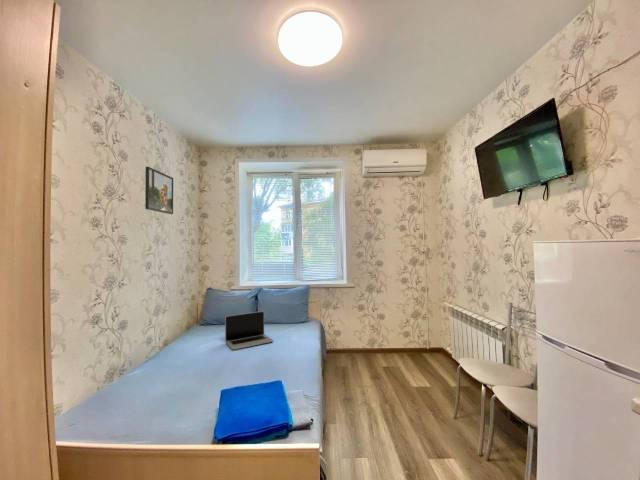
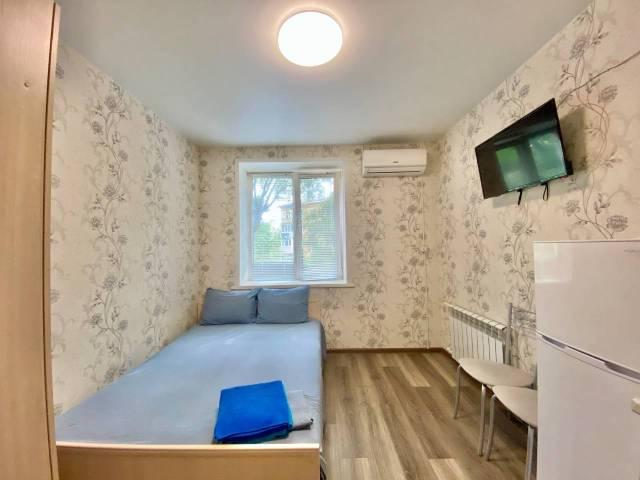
- laptop [224,310,274,351]
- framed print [144,166,174,215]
